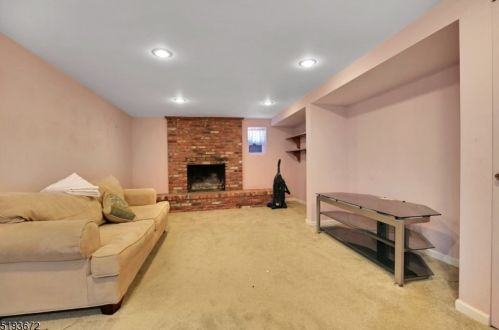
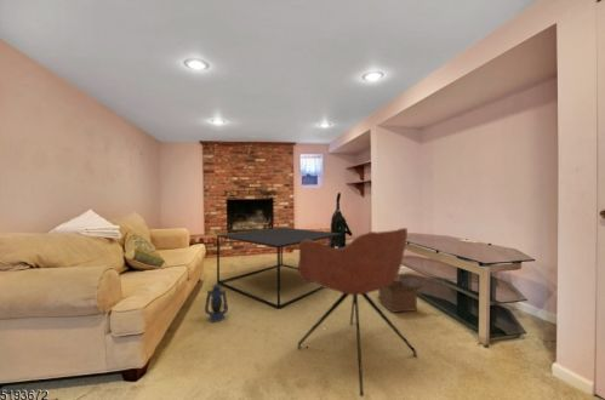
+ lantern [204,282,229,324]
+ coffee table [216,227,343,309]
+ armchair [297,227,418,398]
+ box [377,274,424,314]
